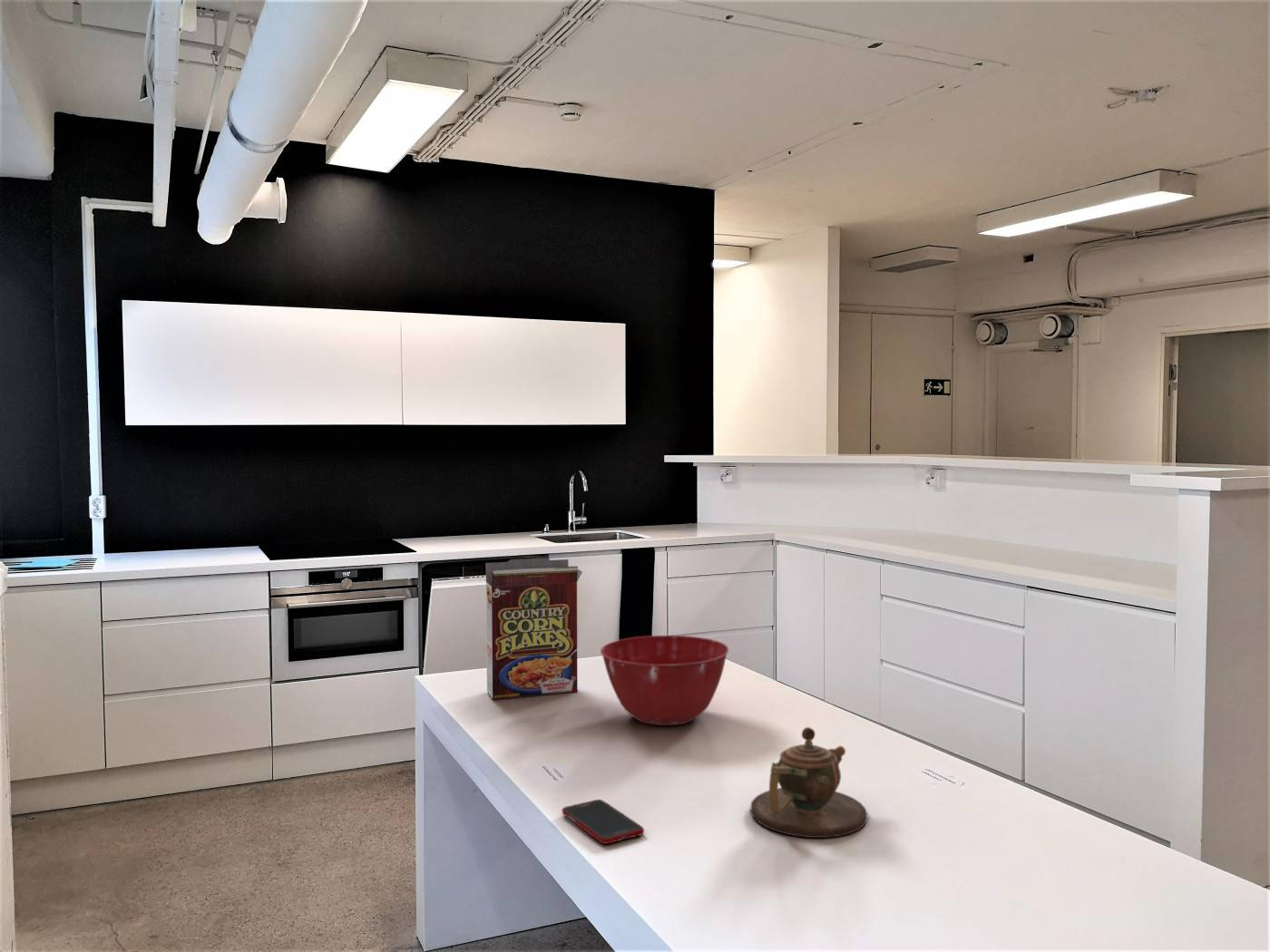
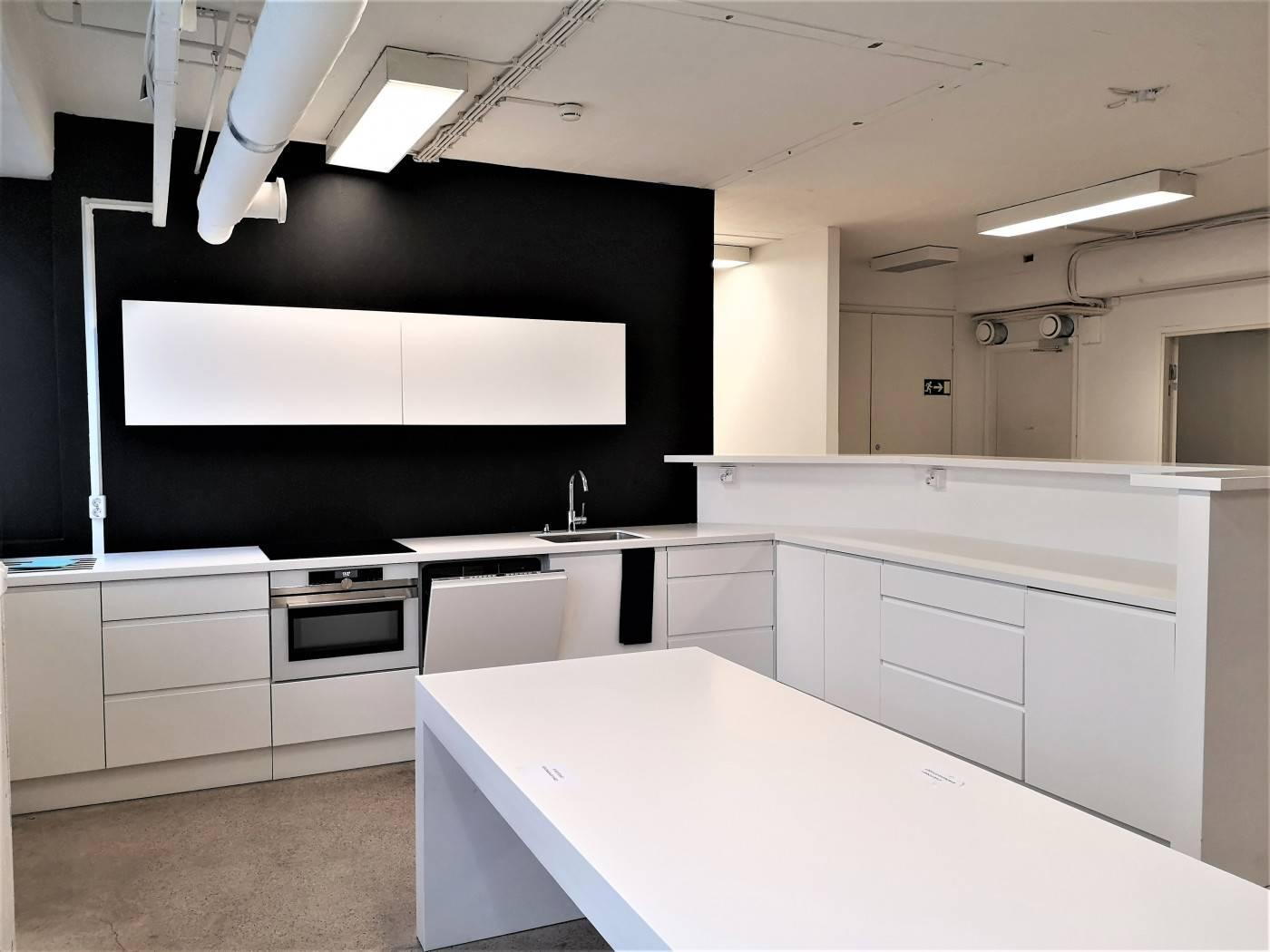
- teapot [749,726,868,839]
- cereal box [480,558,583,700]
- cell phone [562,799,645,845]
- mixing bowl [600,635,729,726]
